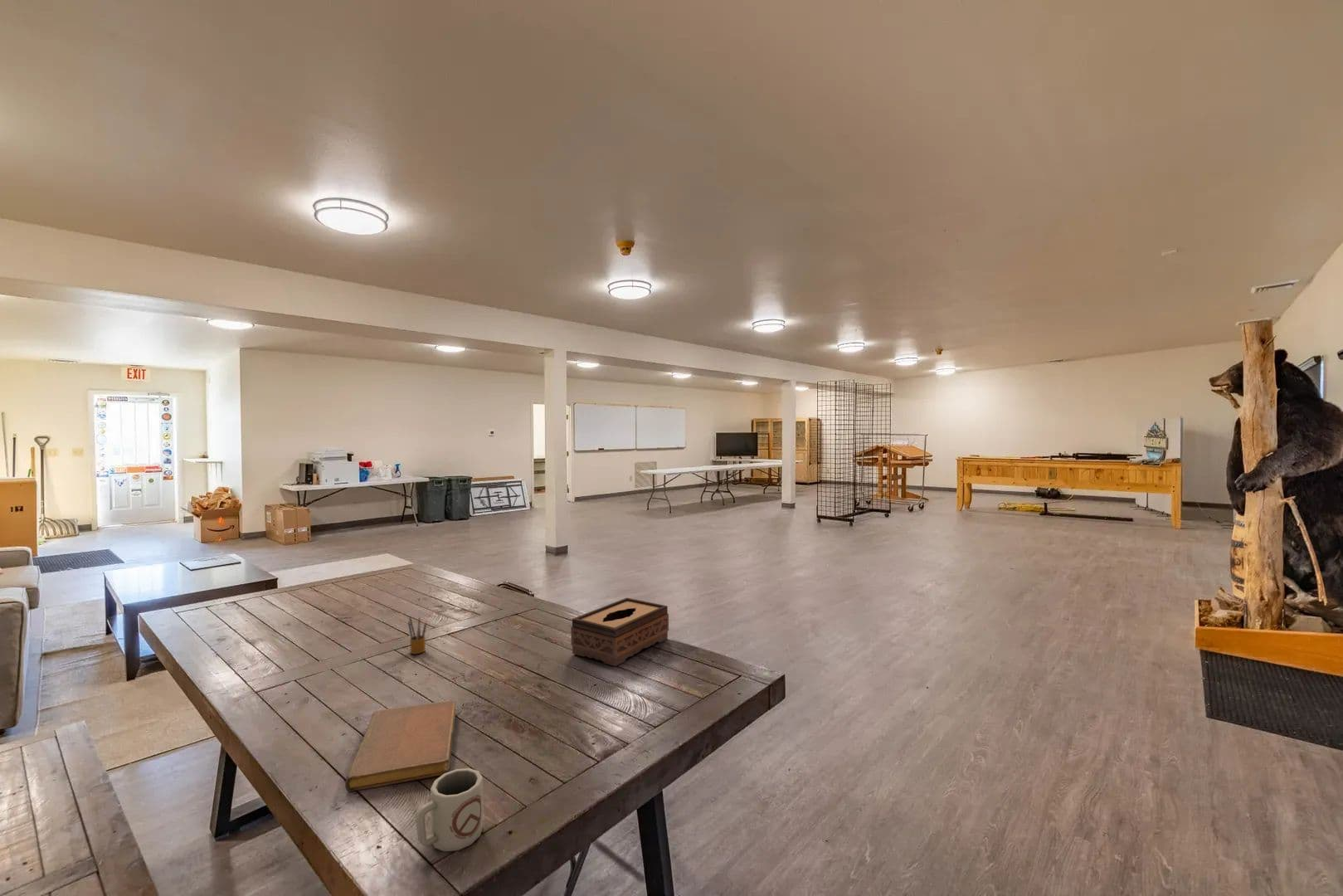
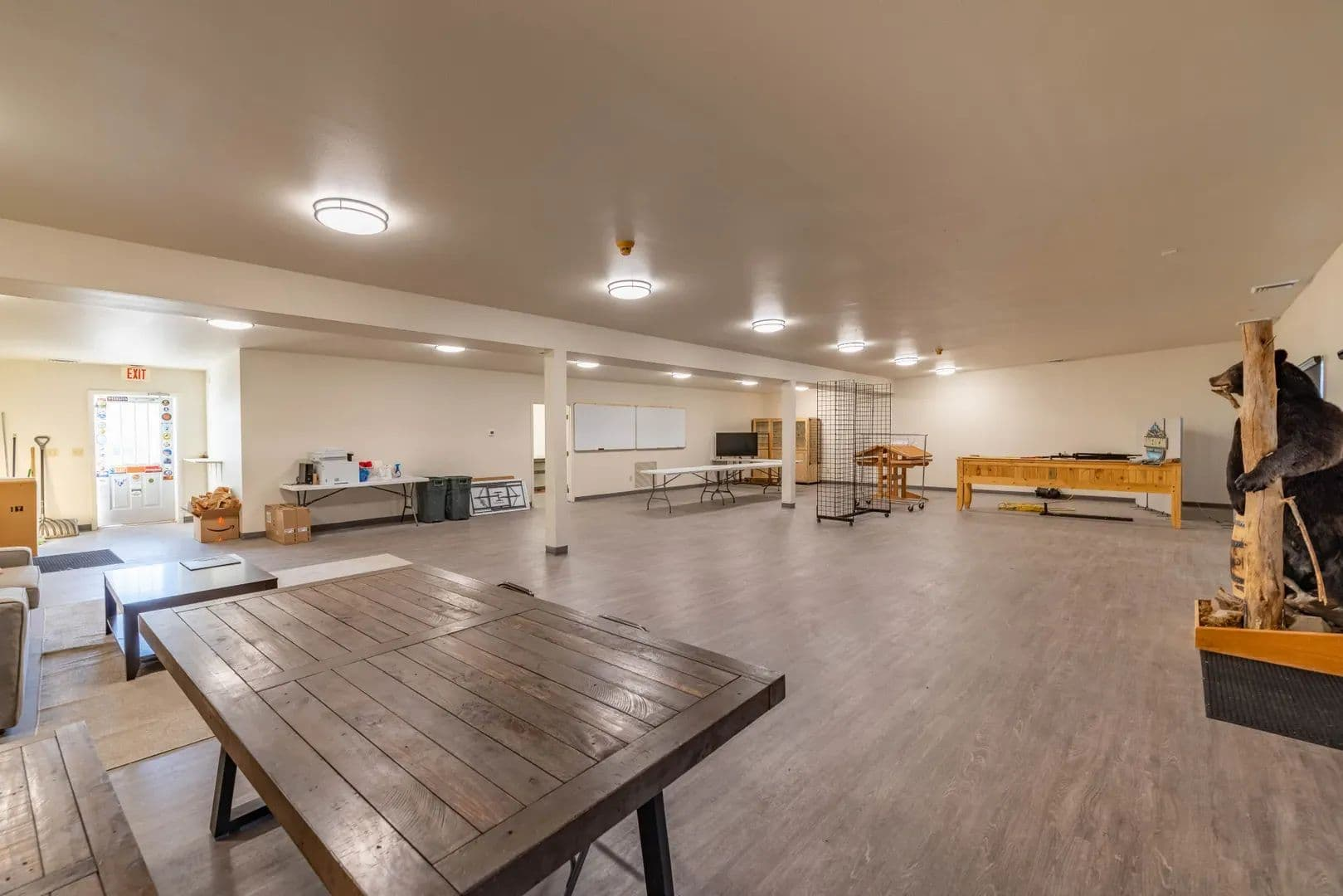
- cup [416,767,484,853]
- notebook [344,700,456,792]
- tissue box [570,597,669,667]
- pencil box [407,616,427,655]
